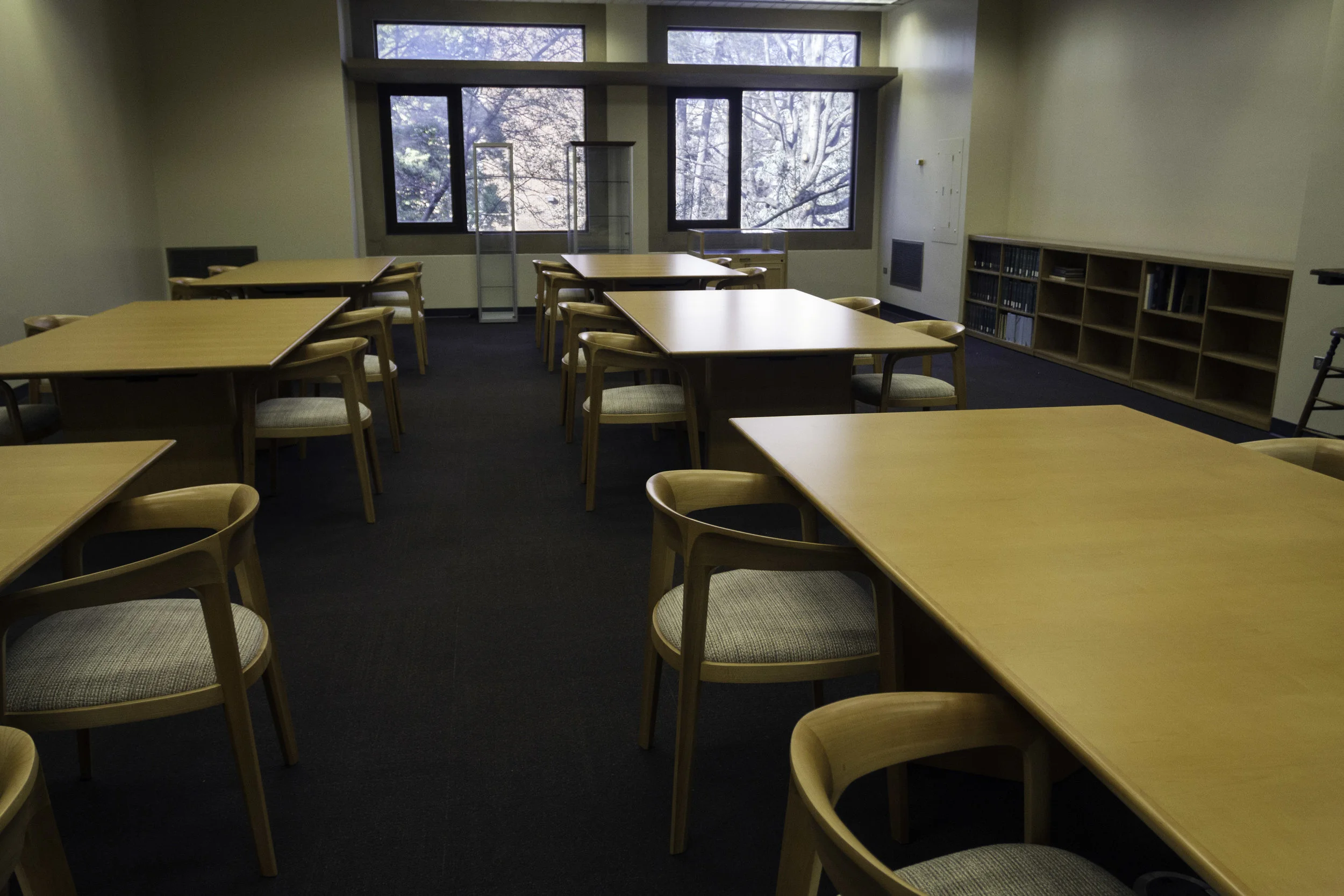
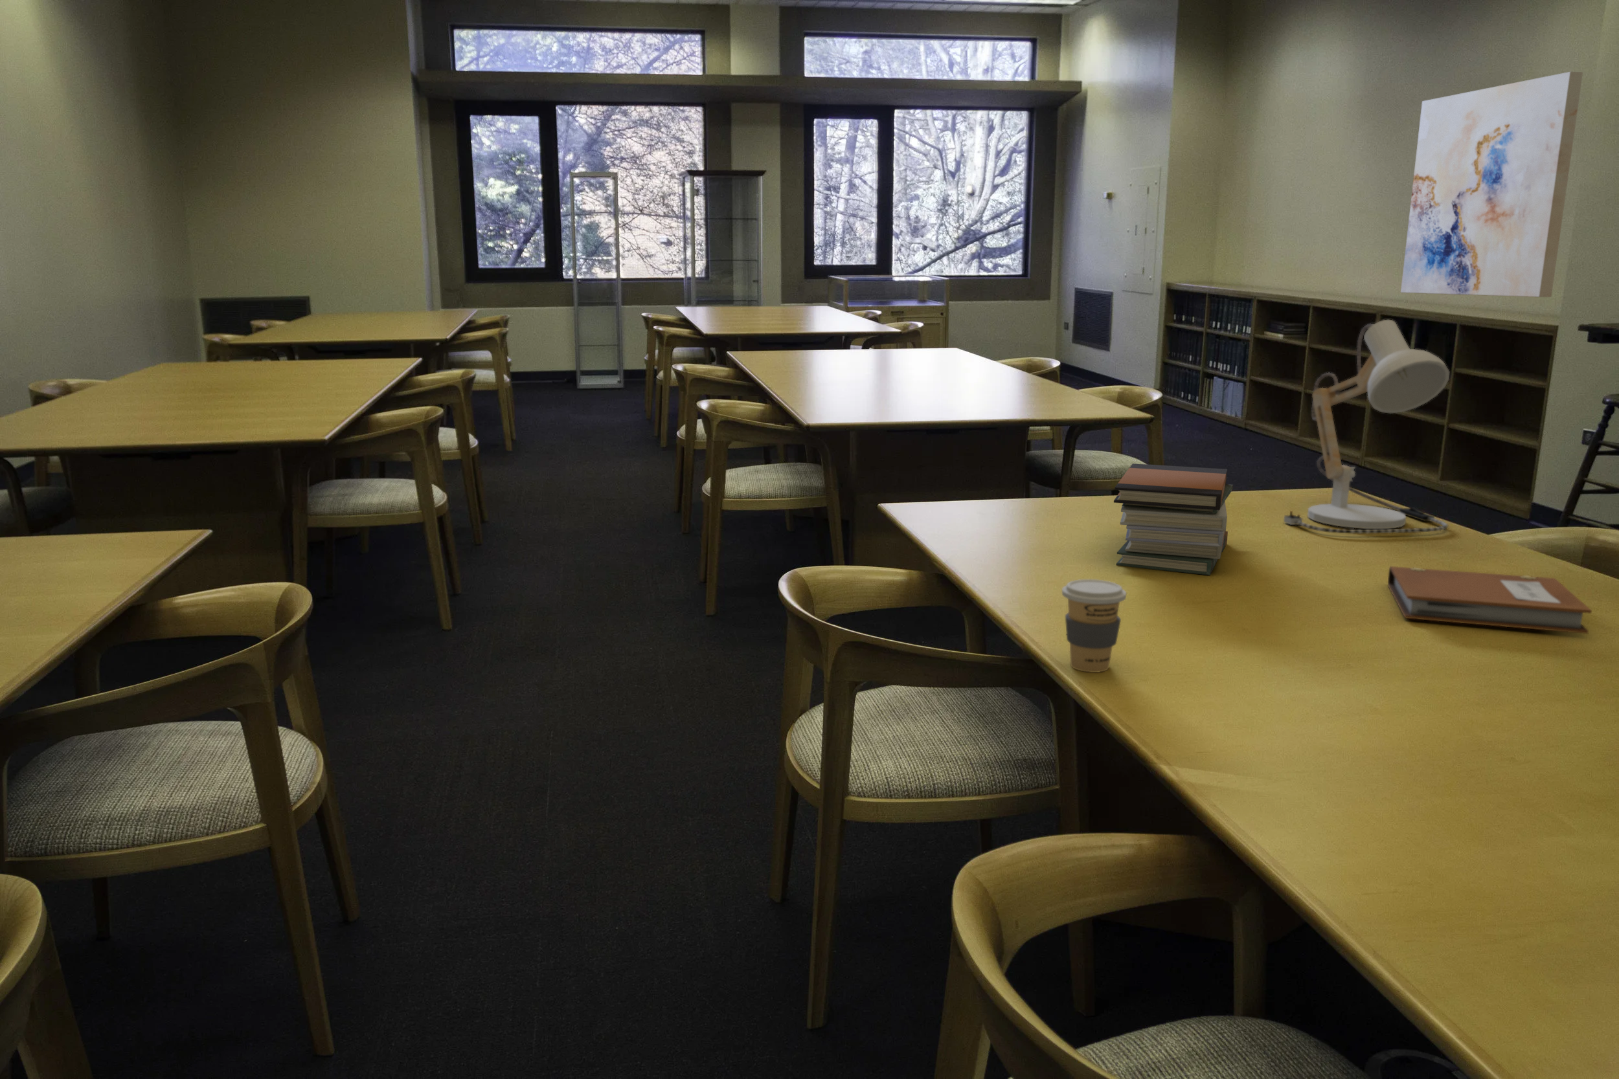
+ book stack [1113,462,1234,576]
+ notebook [1388,566,1592,635]
+ desk lamp [1283,319,1450,533]
+ coffee cup [1061,579,1126,673]
+ wall art [1400,71,1583,297]
